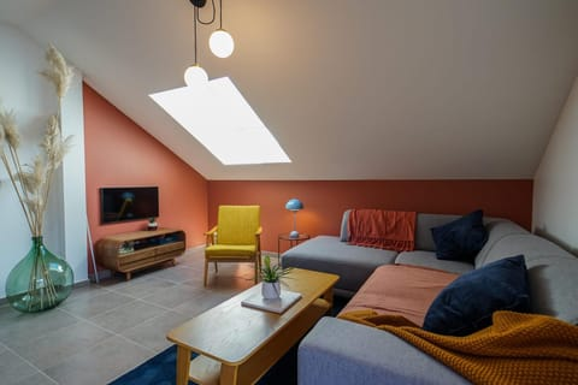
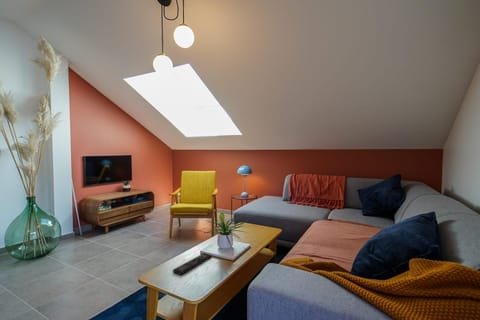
+ remote control [172,252,212,276]
